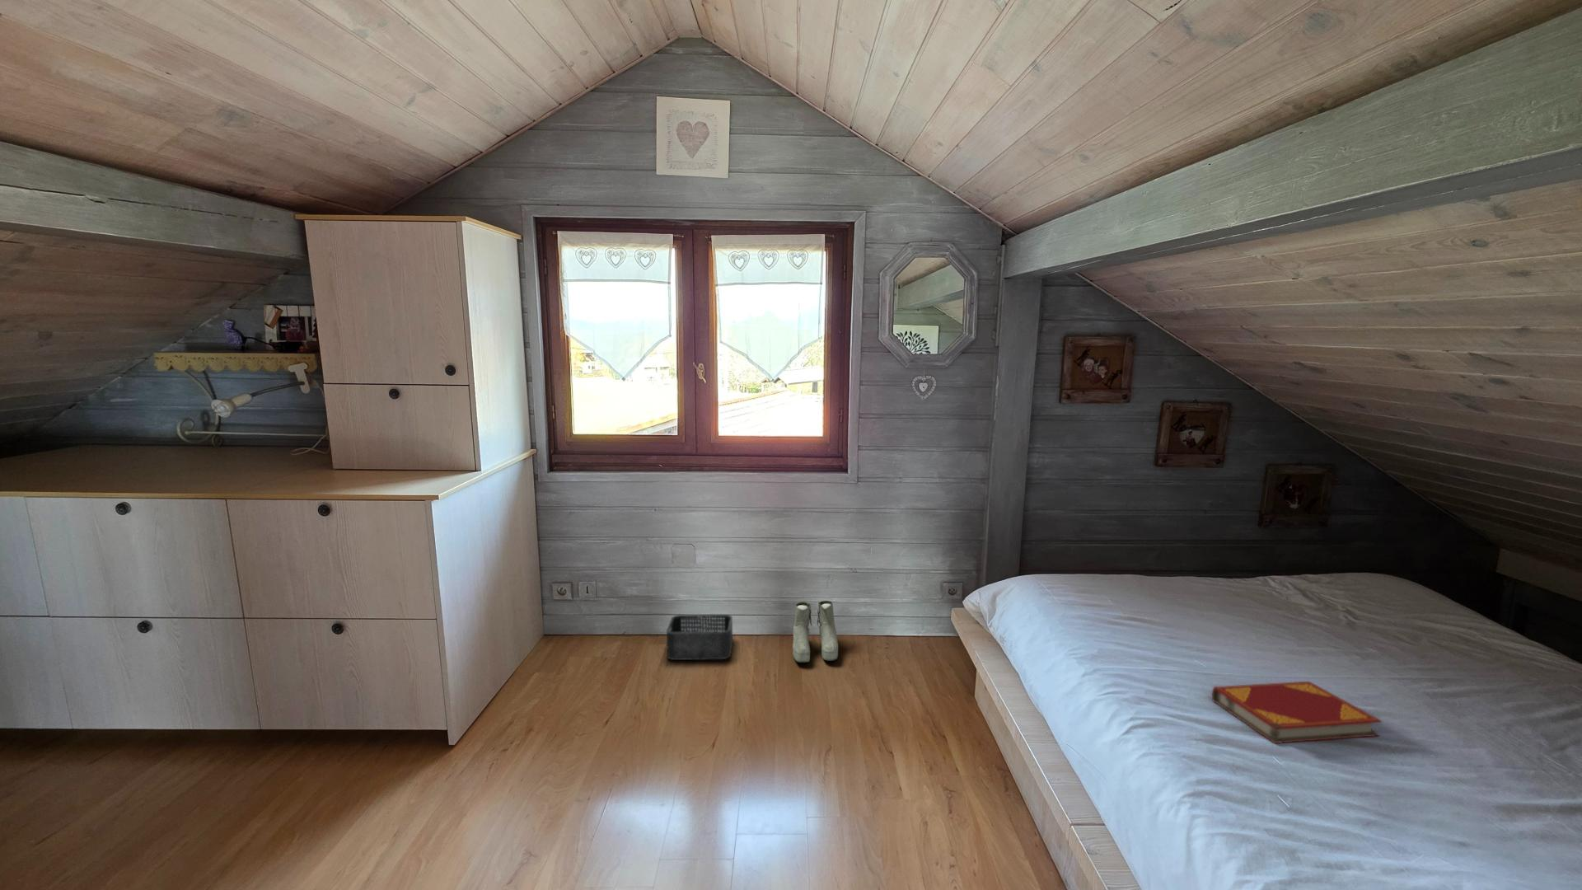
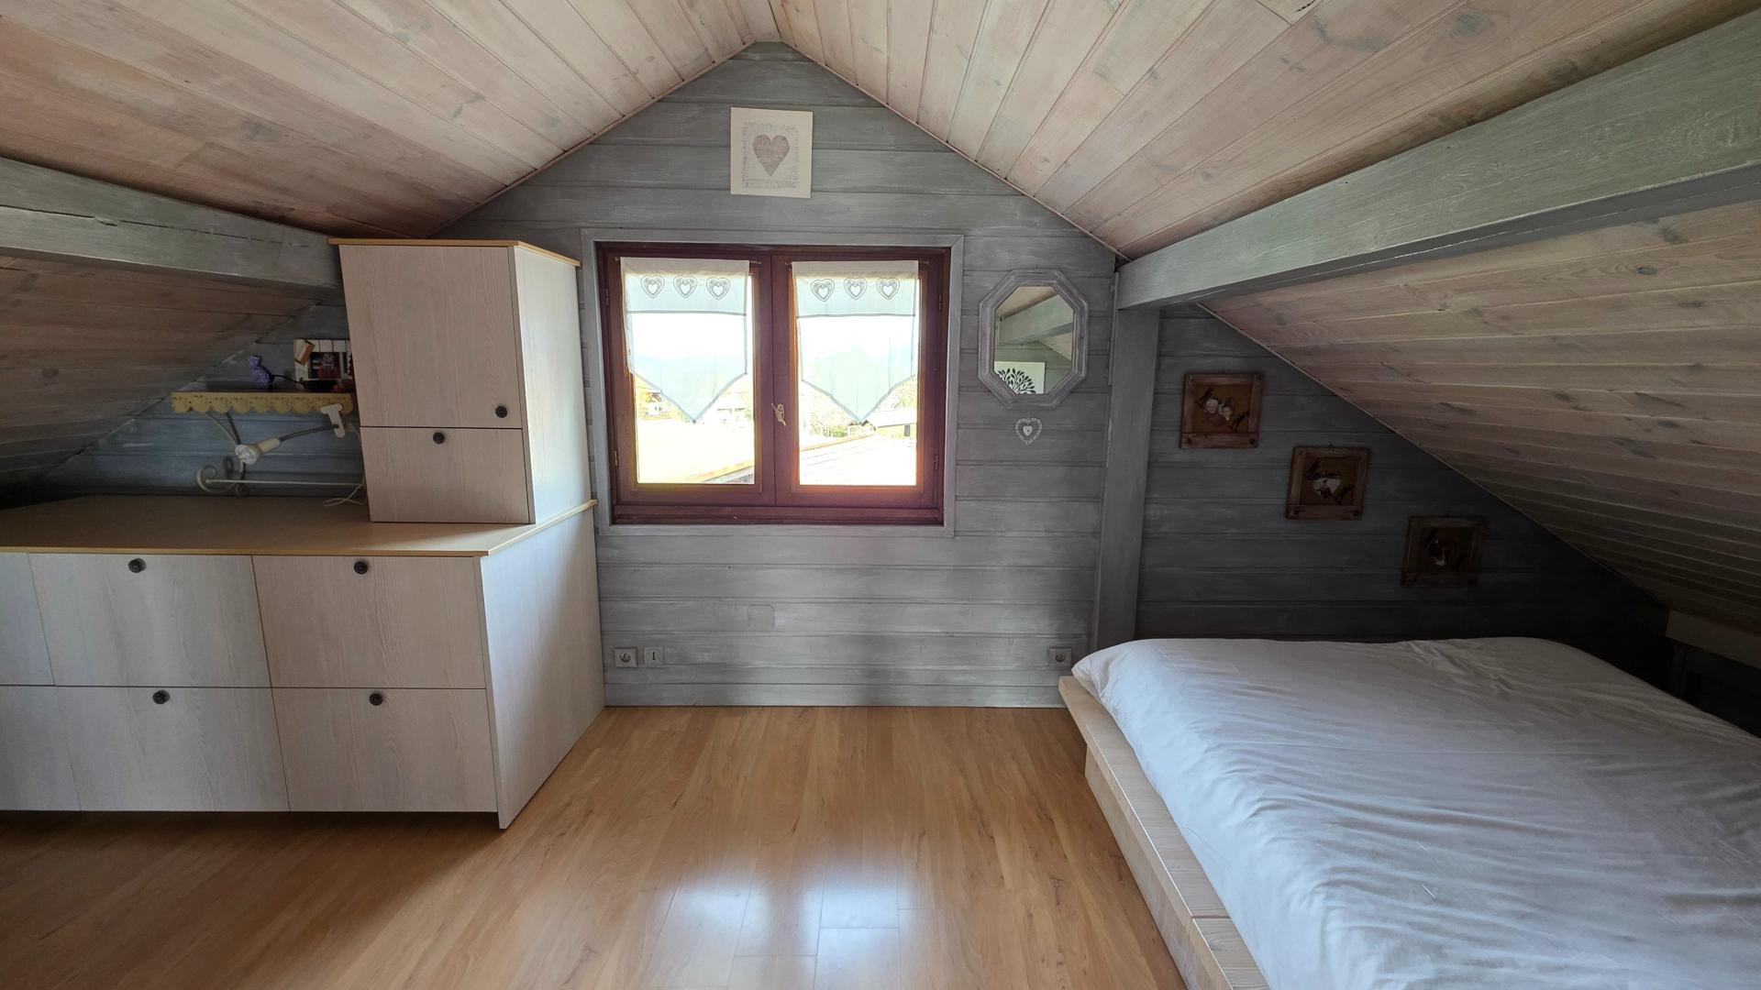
- storage bin [666,614,733,661]
- boots [792,600,839,663]
- hardback book [1211,680,1382,744]
